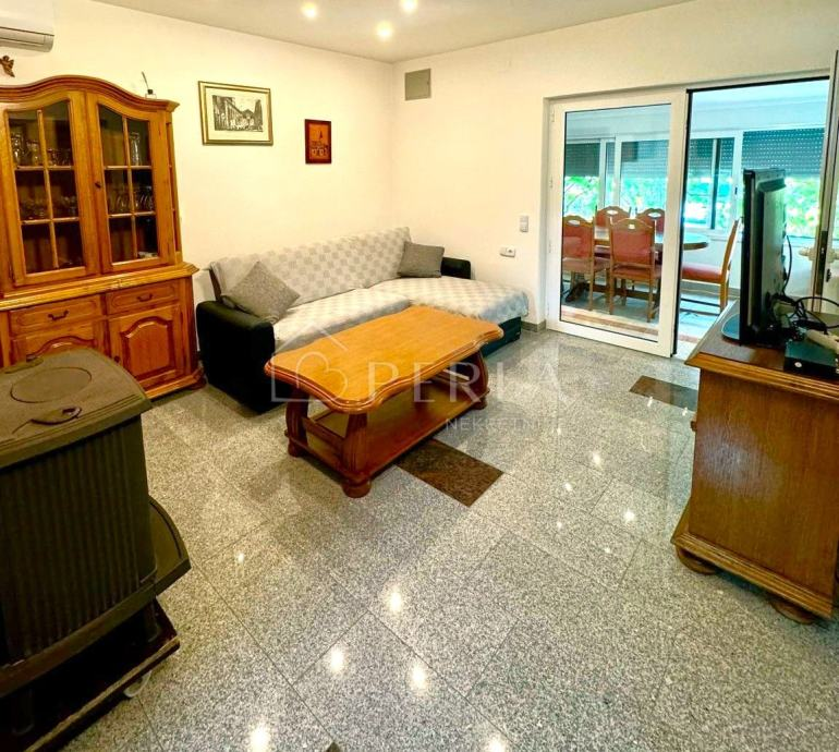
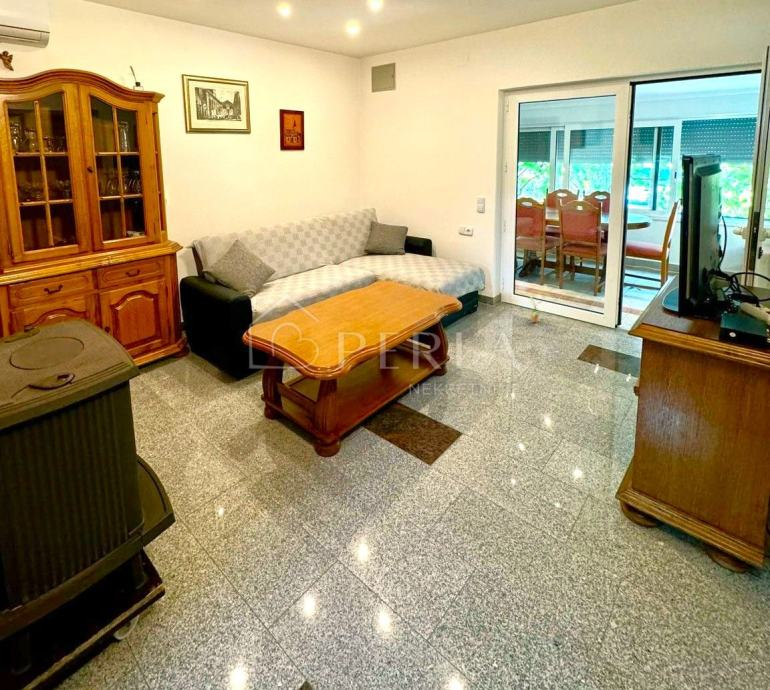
+ potted plant [522,295,545,323]
